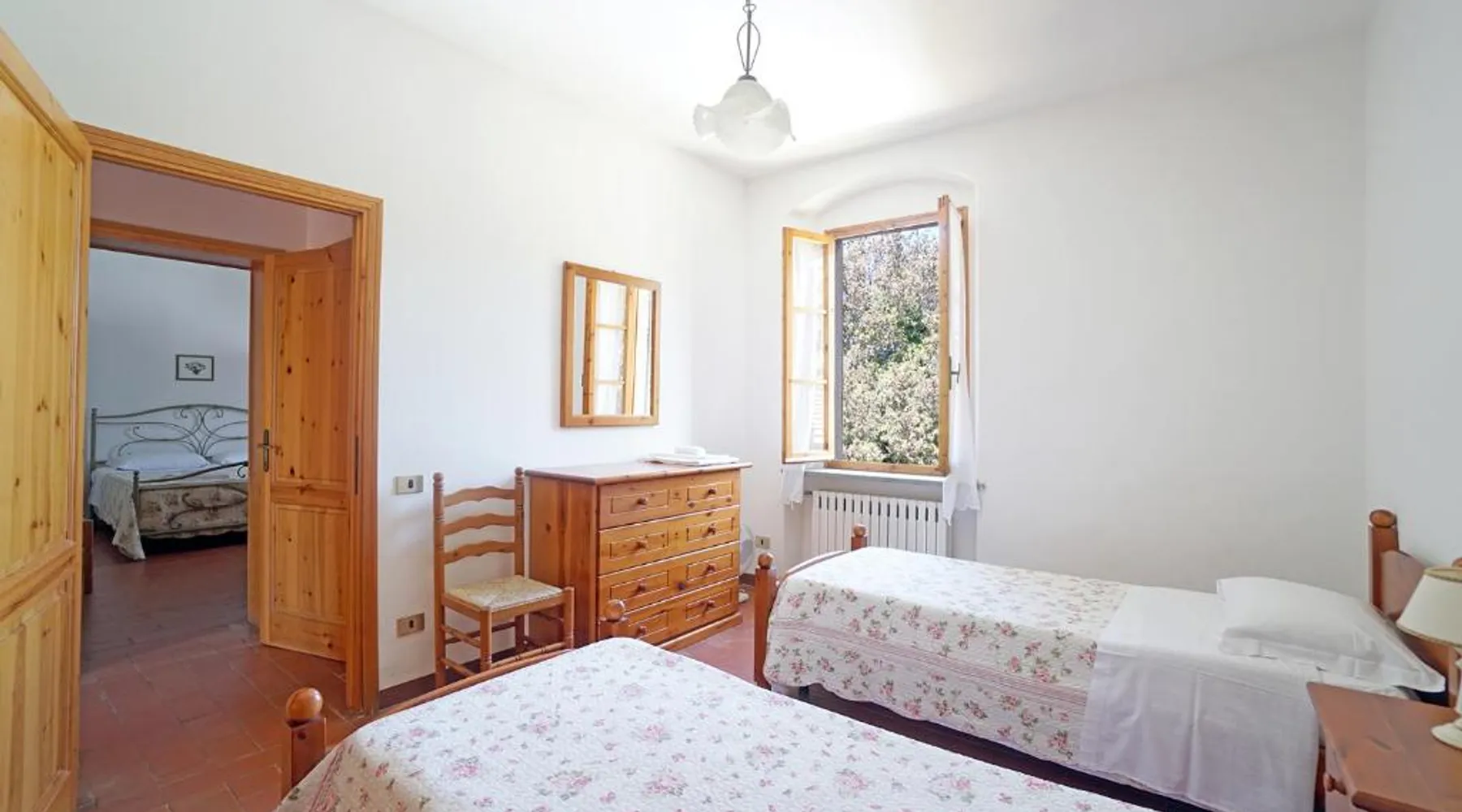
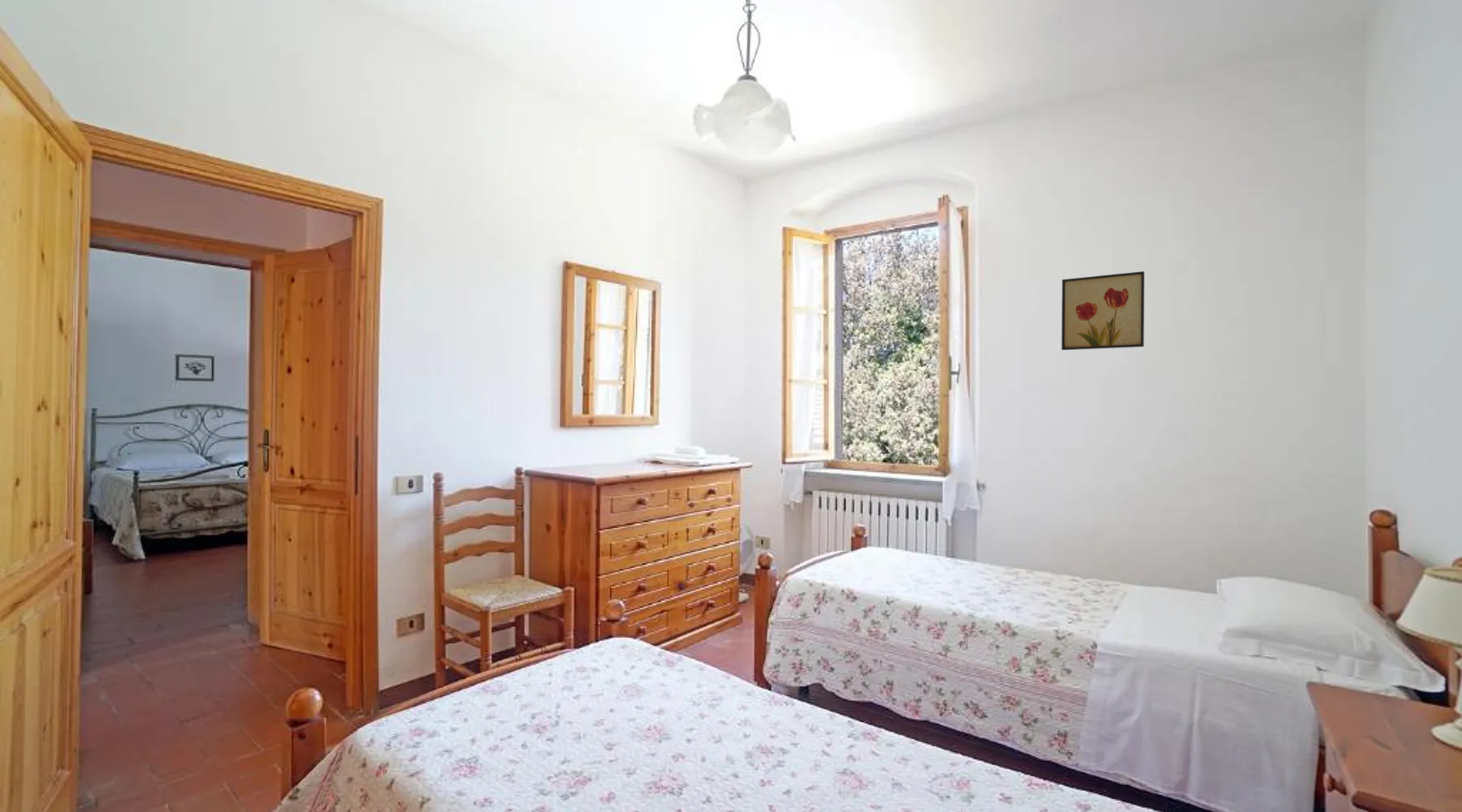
+ wall art [1061,270,1145,351]
